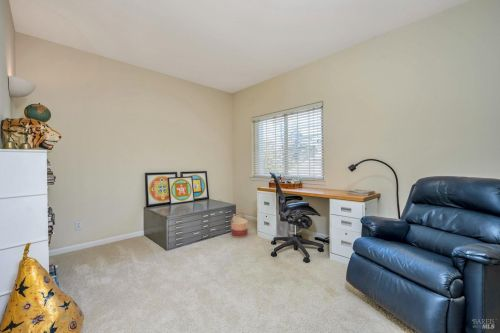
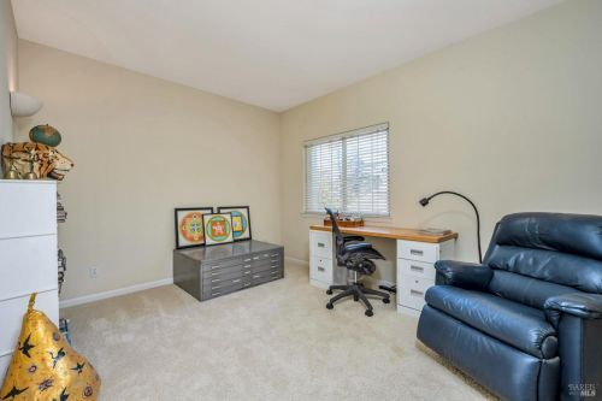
- basket [230,211,249,239]
